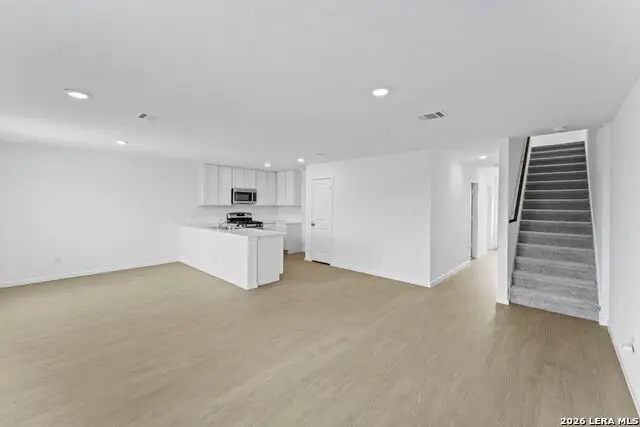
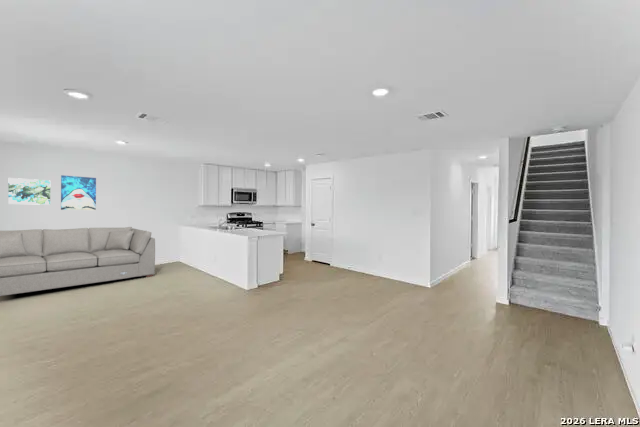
+ wall art [7,177,51,206]
+ sofa [0,226,156,297]
+ wall art [60,174,97,211]
